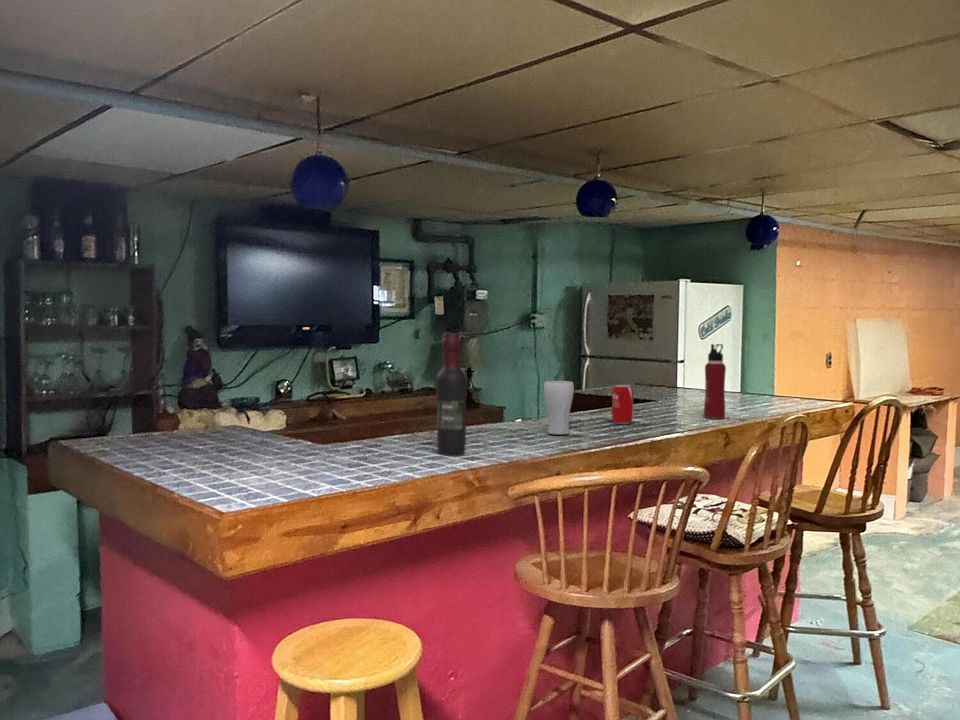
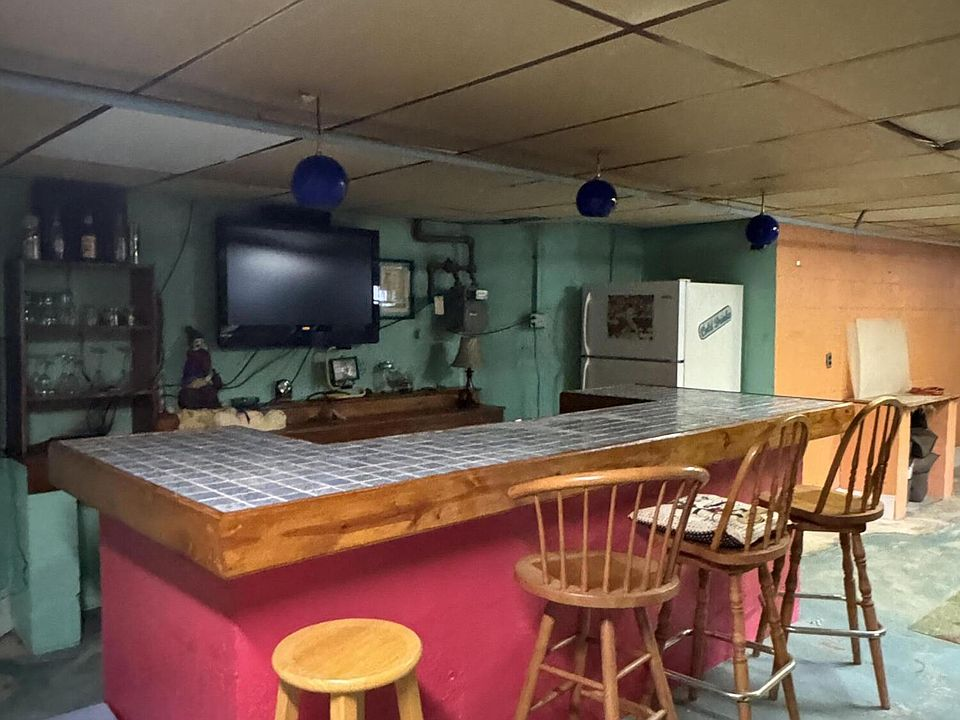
- wine bottle [434,332,469,457]
- drinking glass [543,380,575,436]
- beverage can [611,384,634,425]
- water bottle [703,343,727,420]
